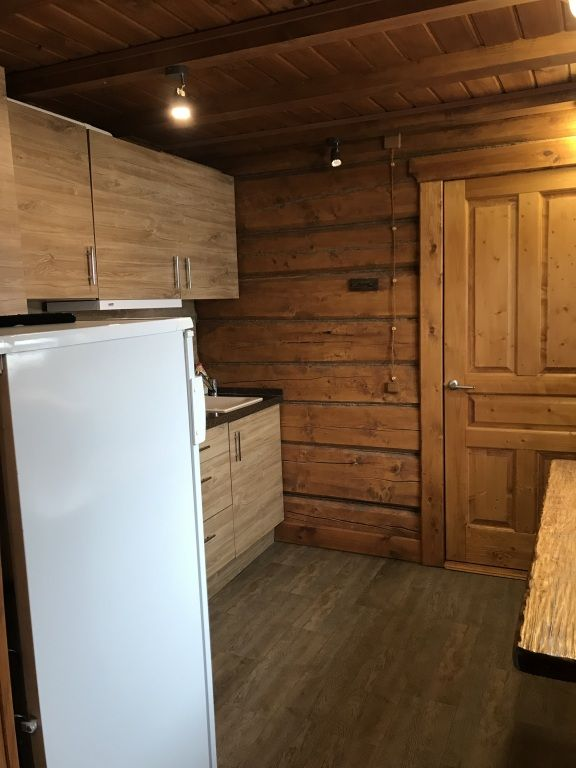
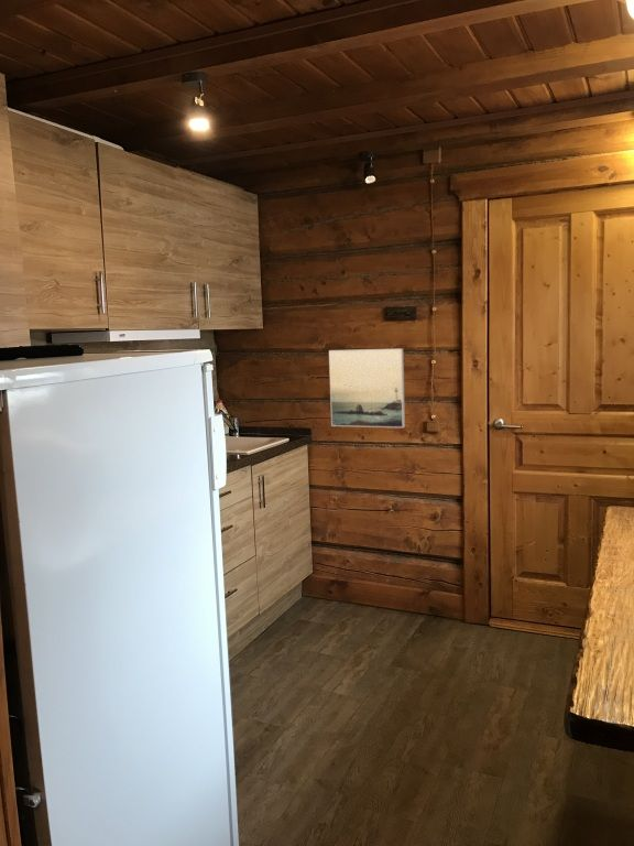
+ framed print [328,347,406,429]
